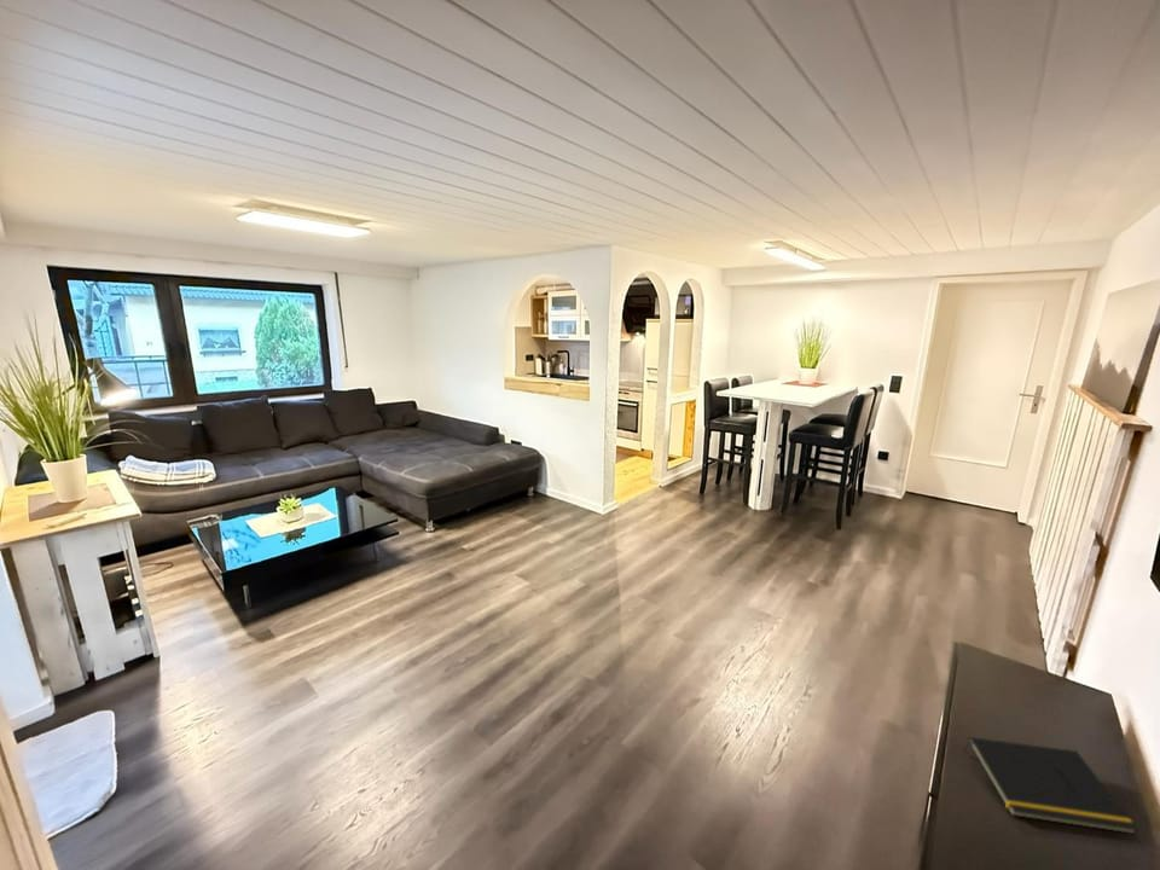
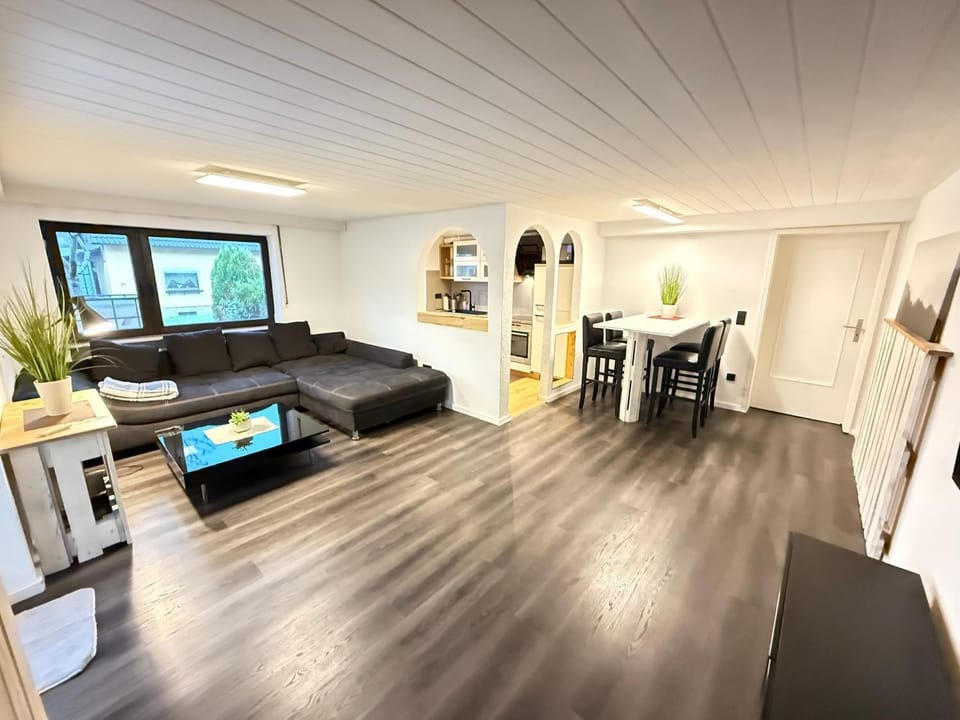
- notepad [962,736,1139,835]
